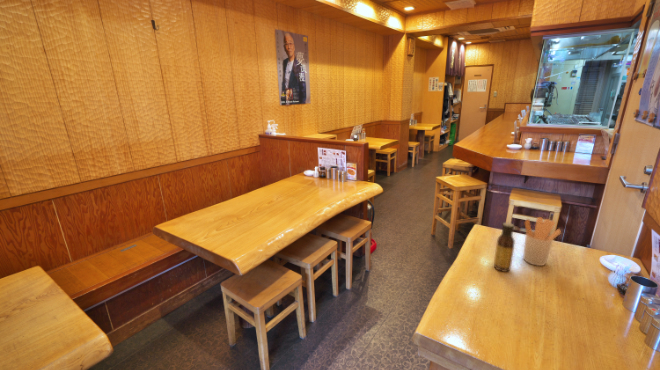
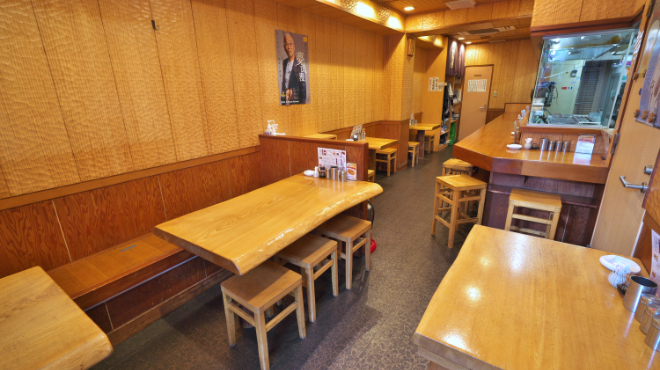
- sauce bottle [493,222,516,273]
- utensil holder [522,216,562,267]
